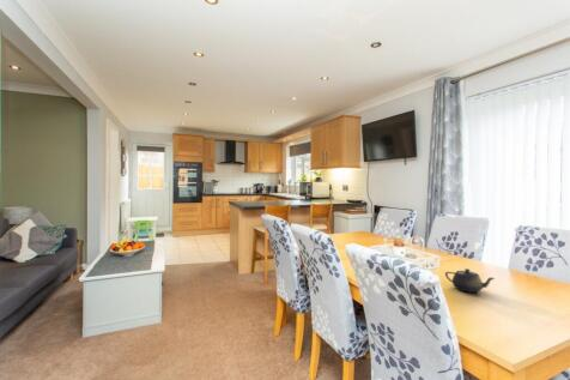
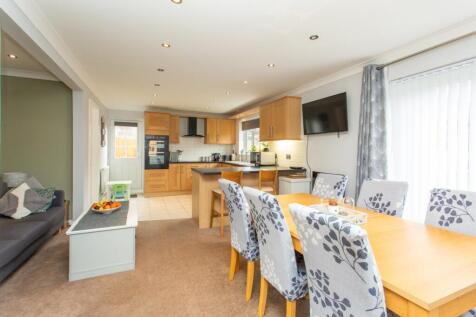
- teapot [444,267,496,294]
